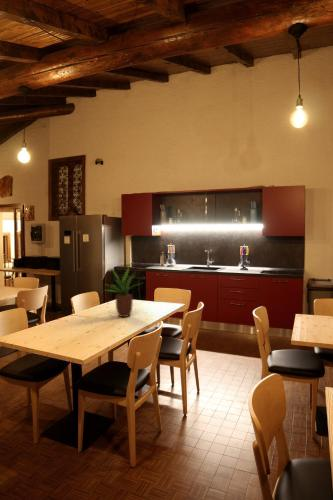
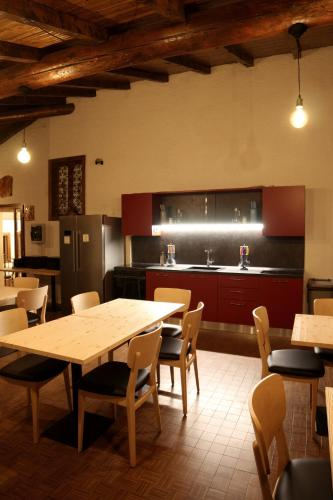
- potted plant [102,265,143,318]
